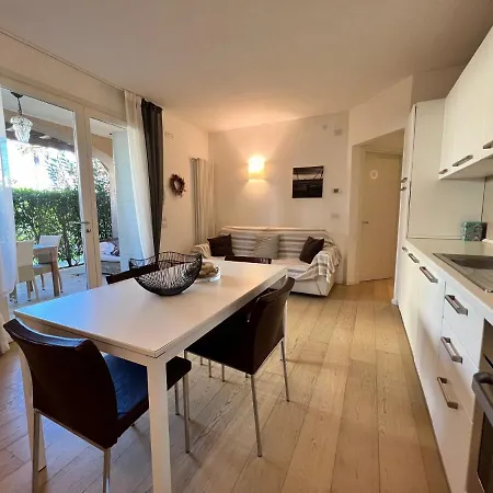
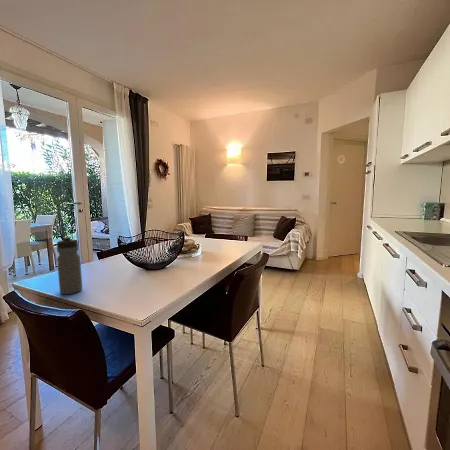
+ water bottle [56,235,83,295]
